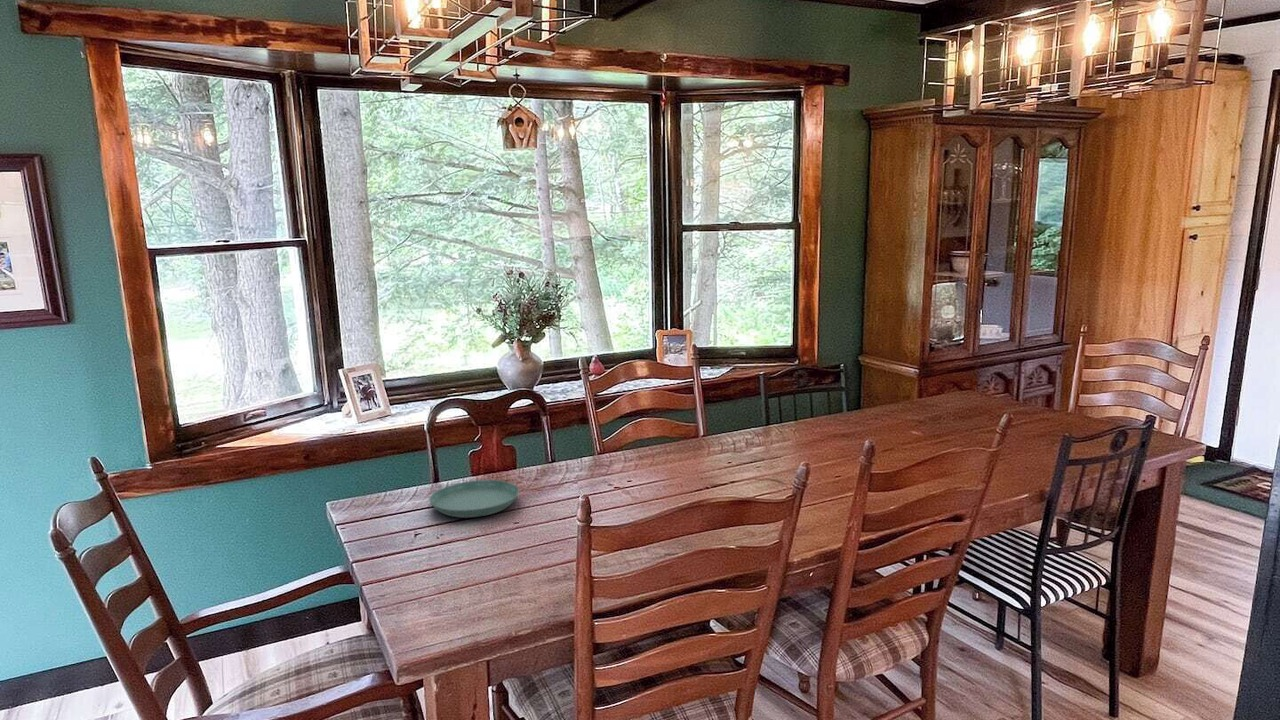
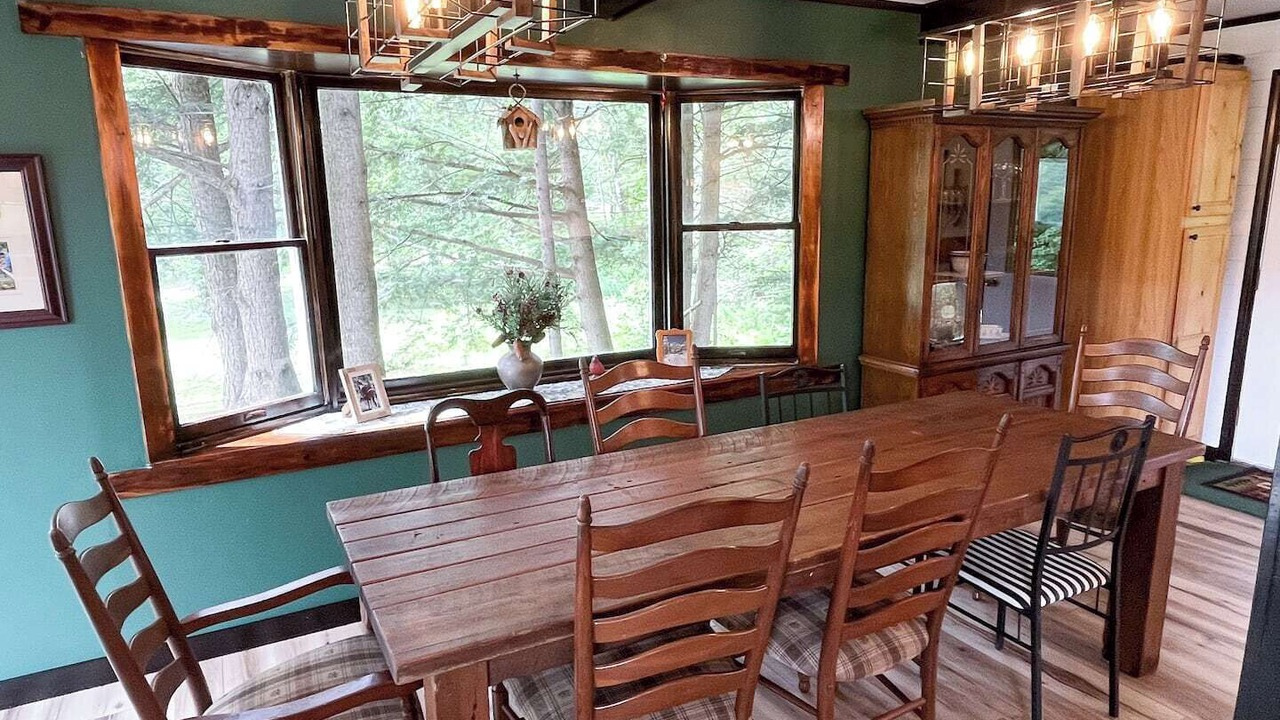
- saucer [429,479,520,519]
